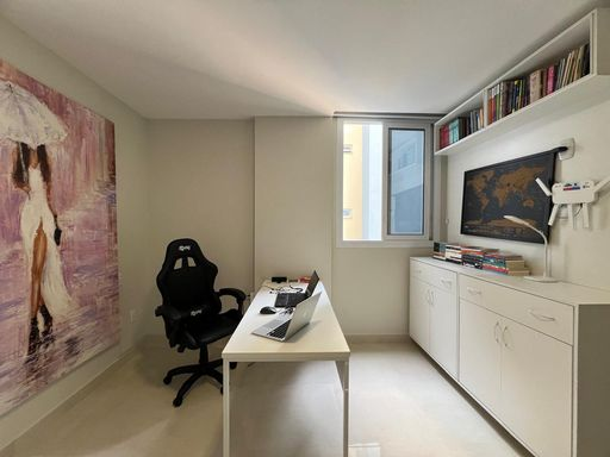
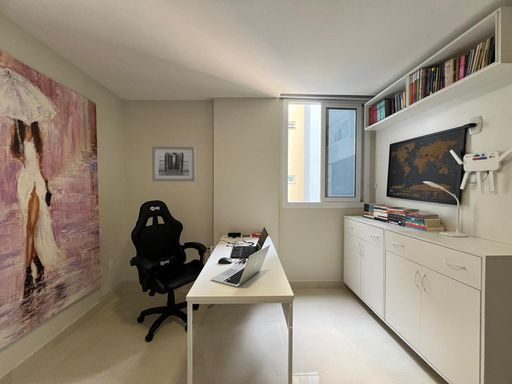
+ wall art [151,146,196,182]
